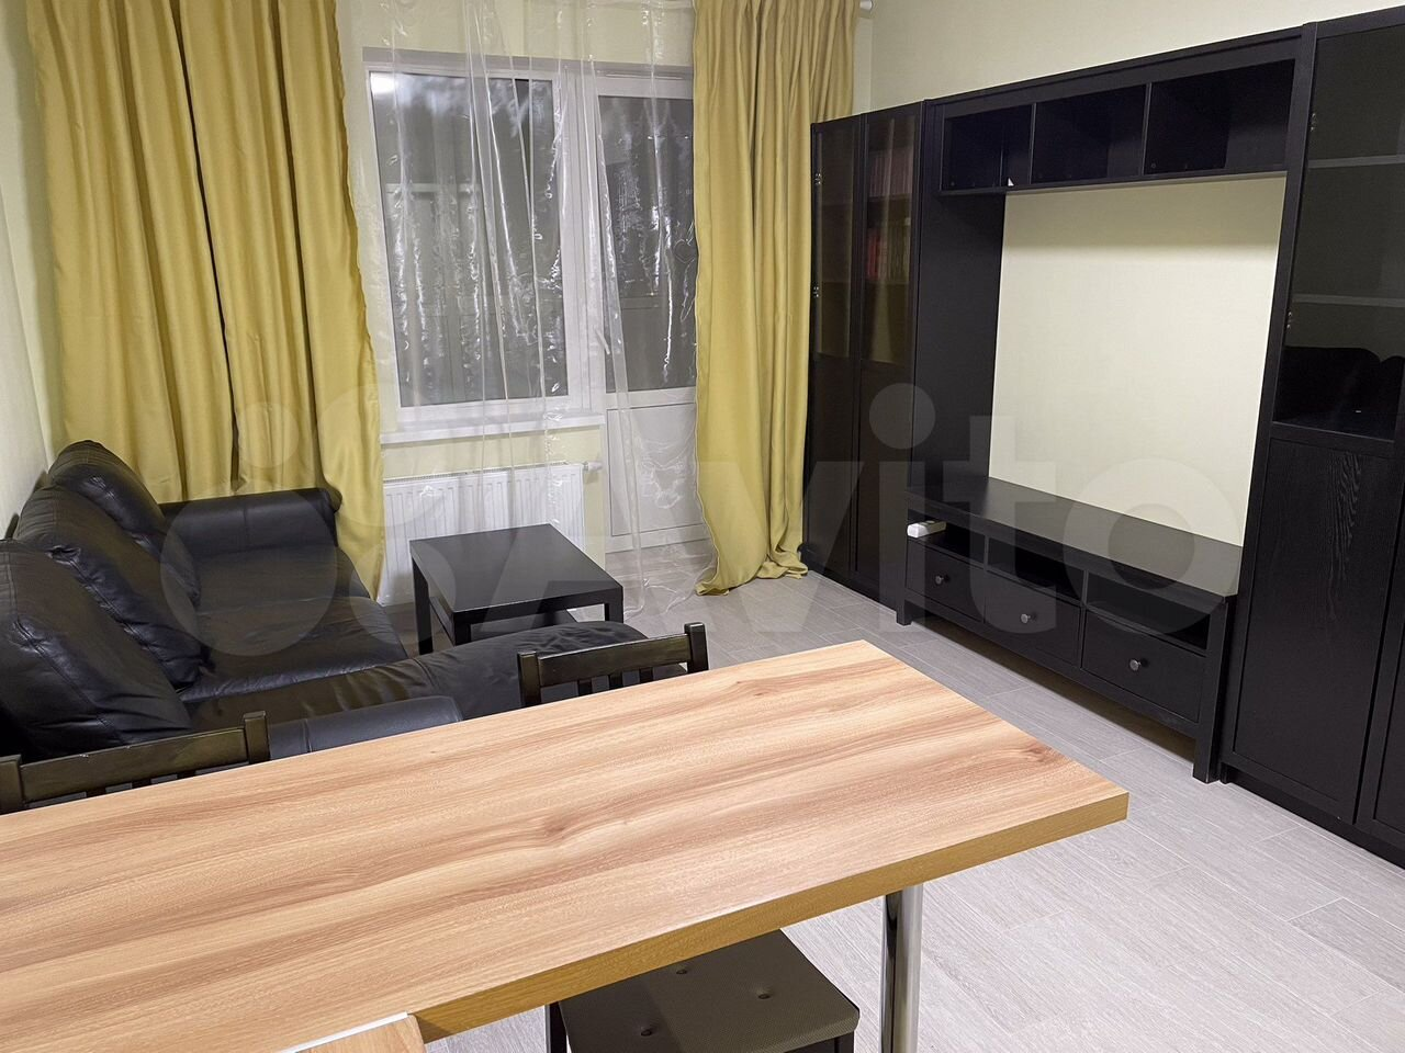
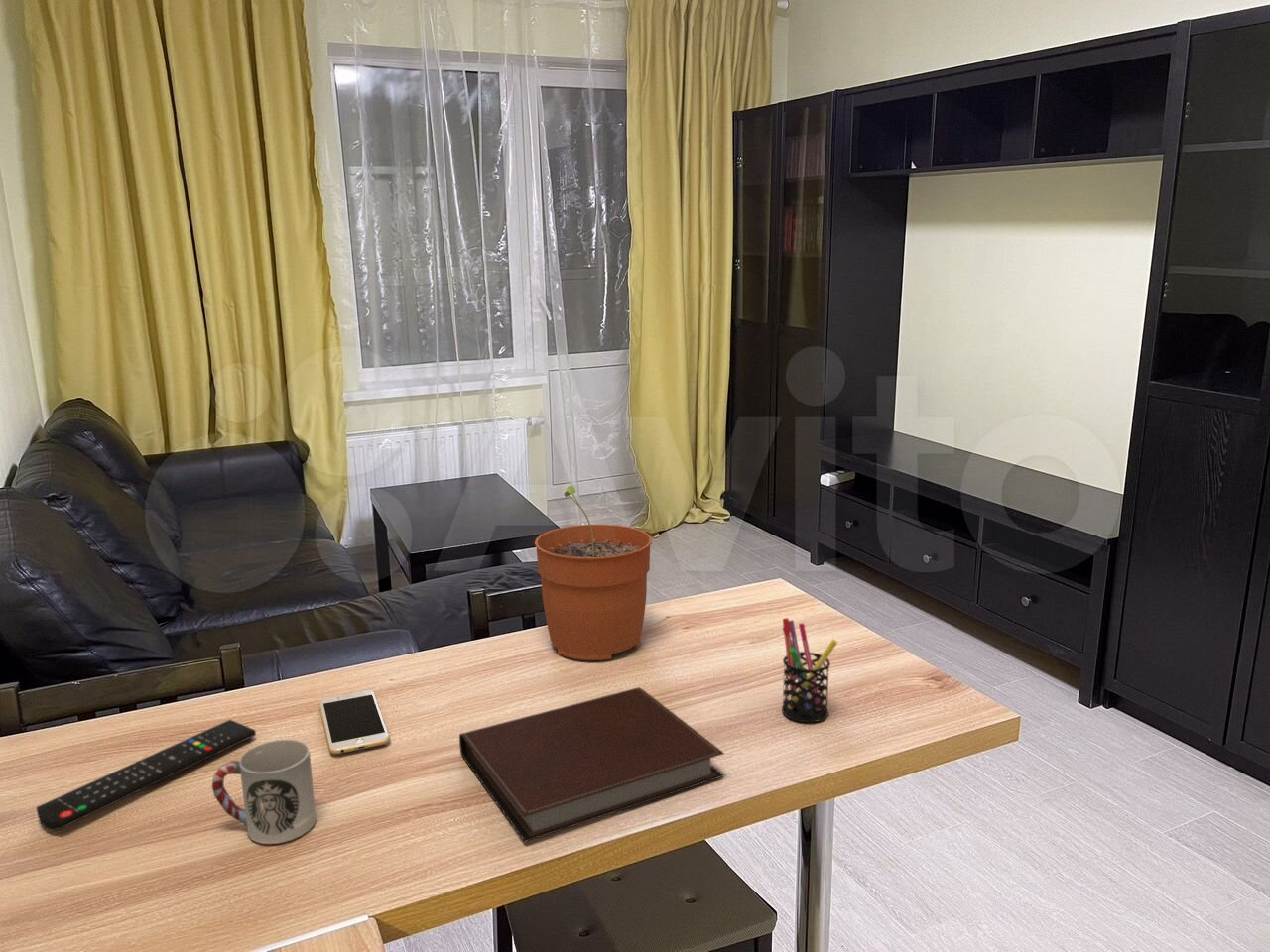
+ cup [211,739,318,845]
+ plant pot [534,485,653,661]
+ notebook [458,686,725,843]
+ remote control [36,719,257,832]
+ smartphone [318,689,391,755]
+ pen holder [781,617,838,723]
